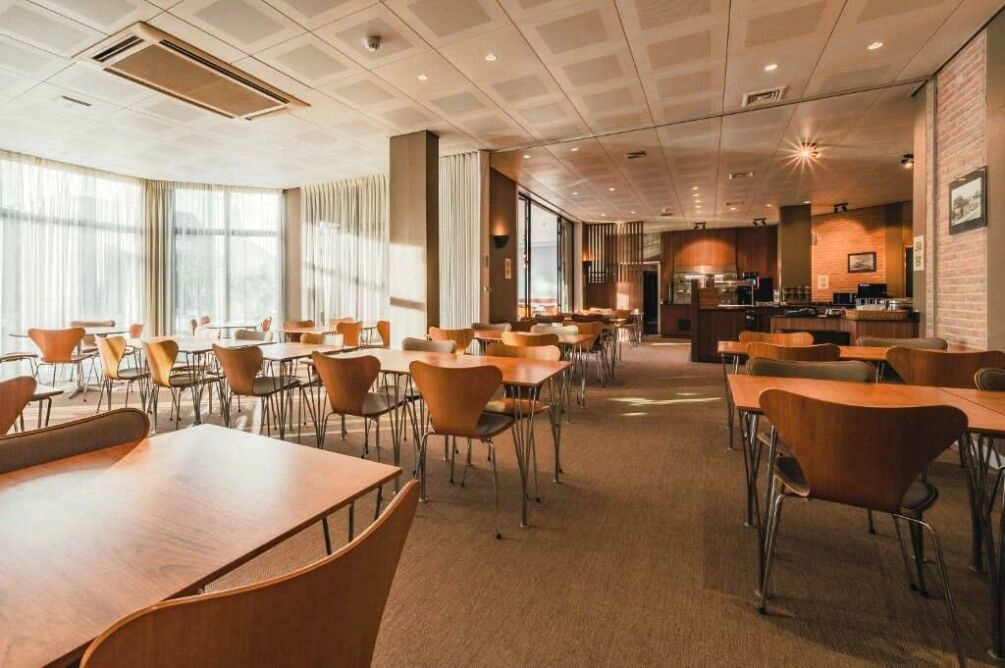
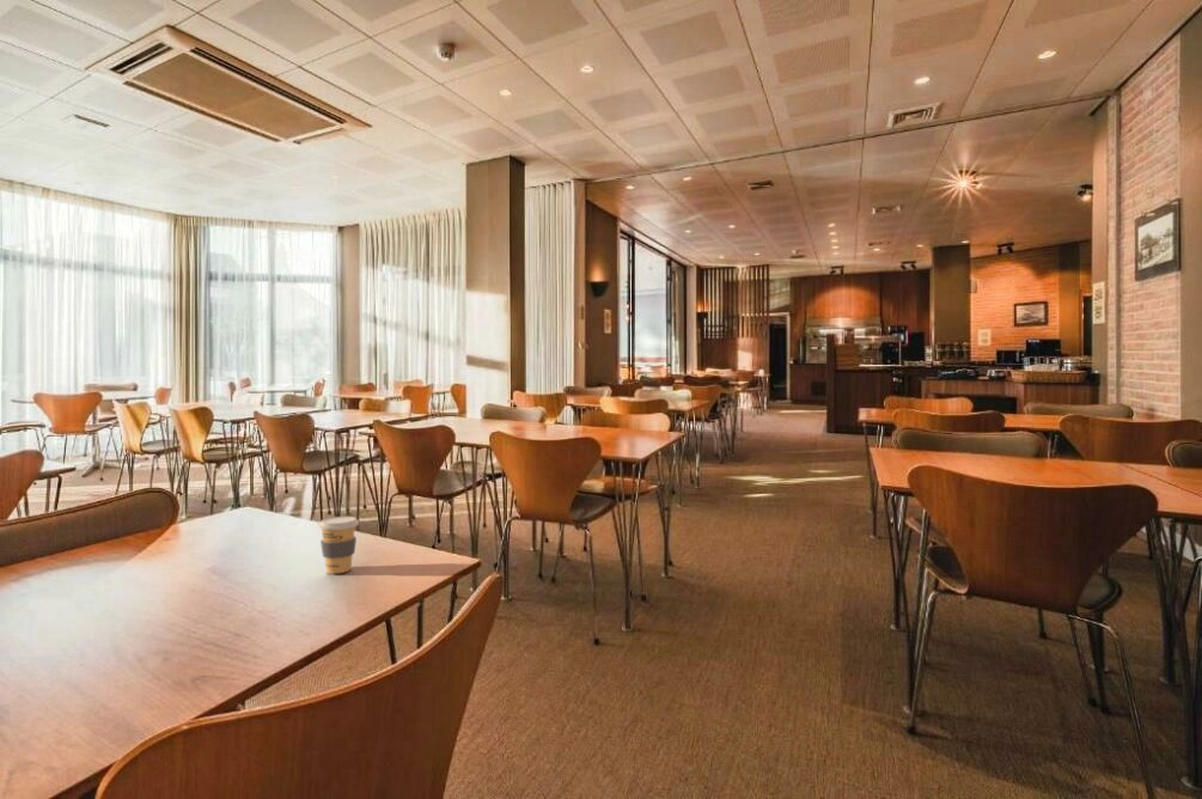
+ coffee cup [317,516,360,575]
